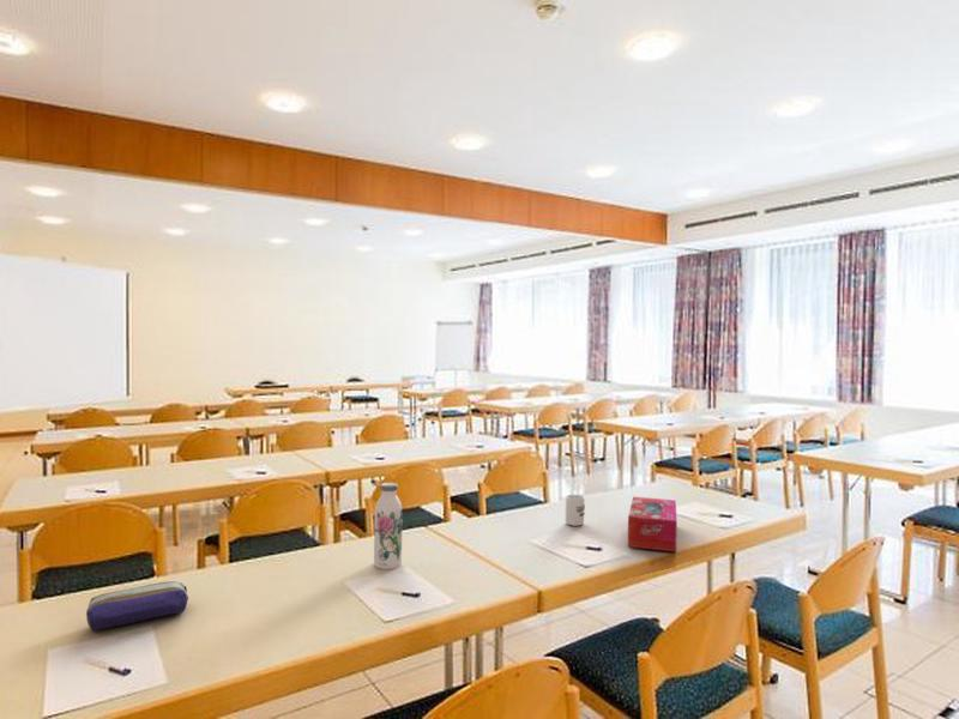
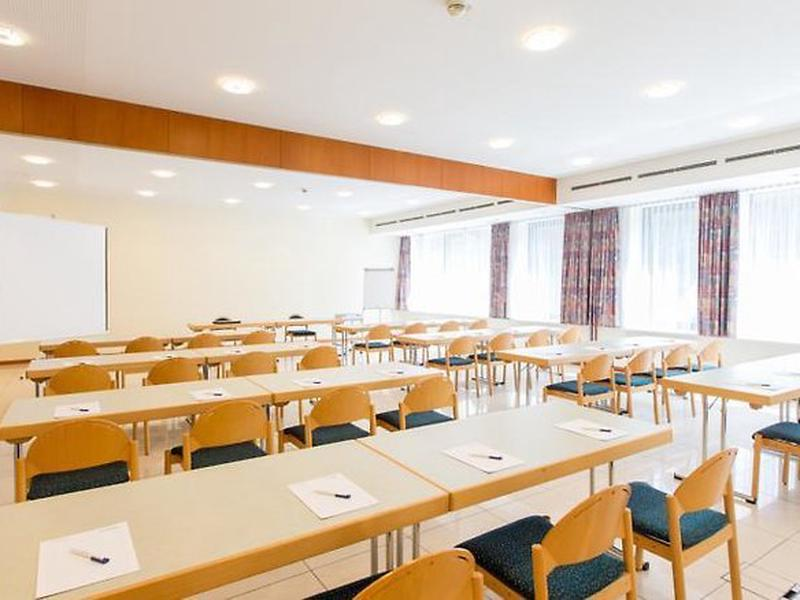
- cup [565,494,586,527]
- pencil case [85,580,189,632]
- water bottle [373,482,404,570]
- tissue box [627,495,678,554]
